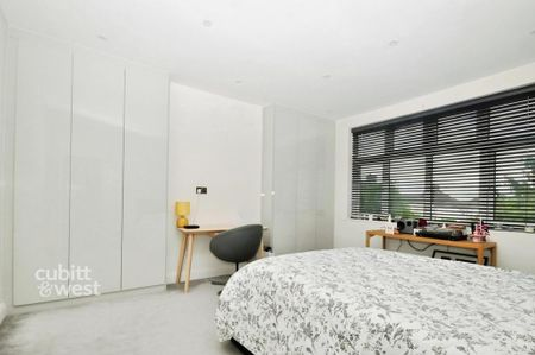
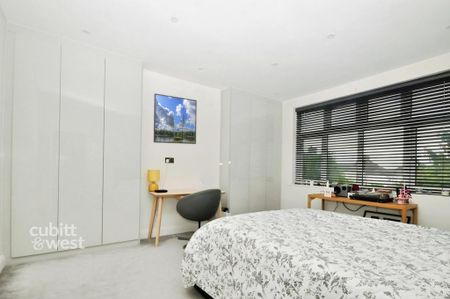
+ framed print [153,93,198,145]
